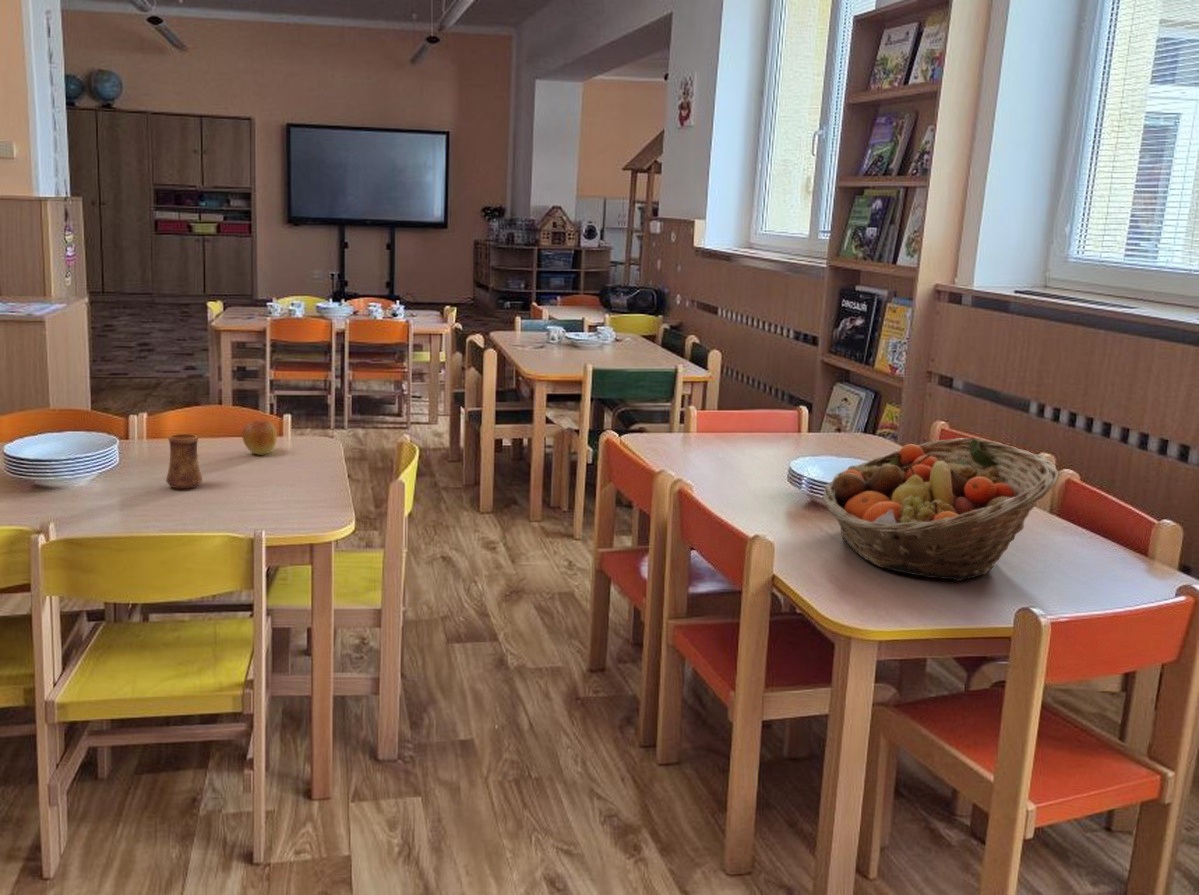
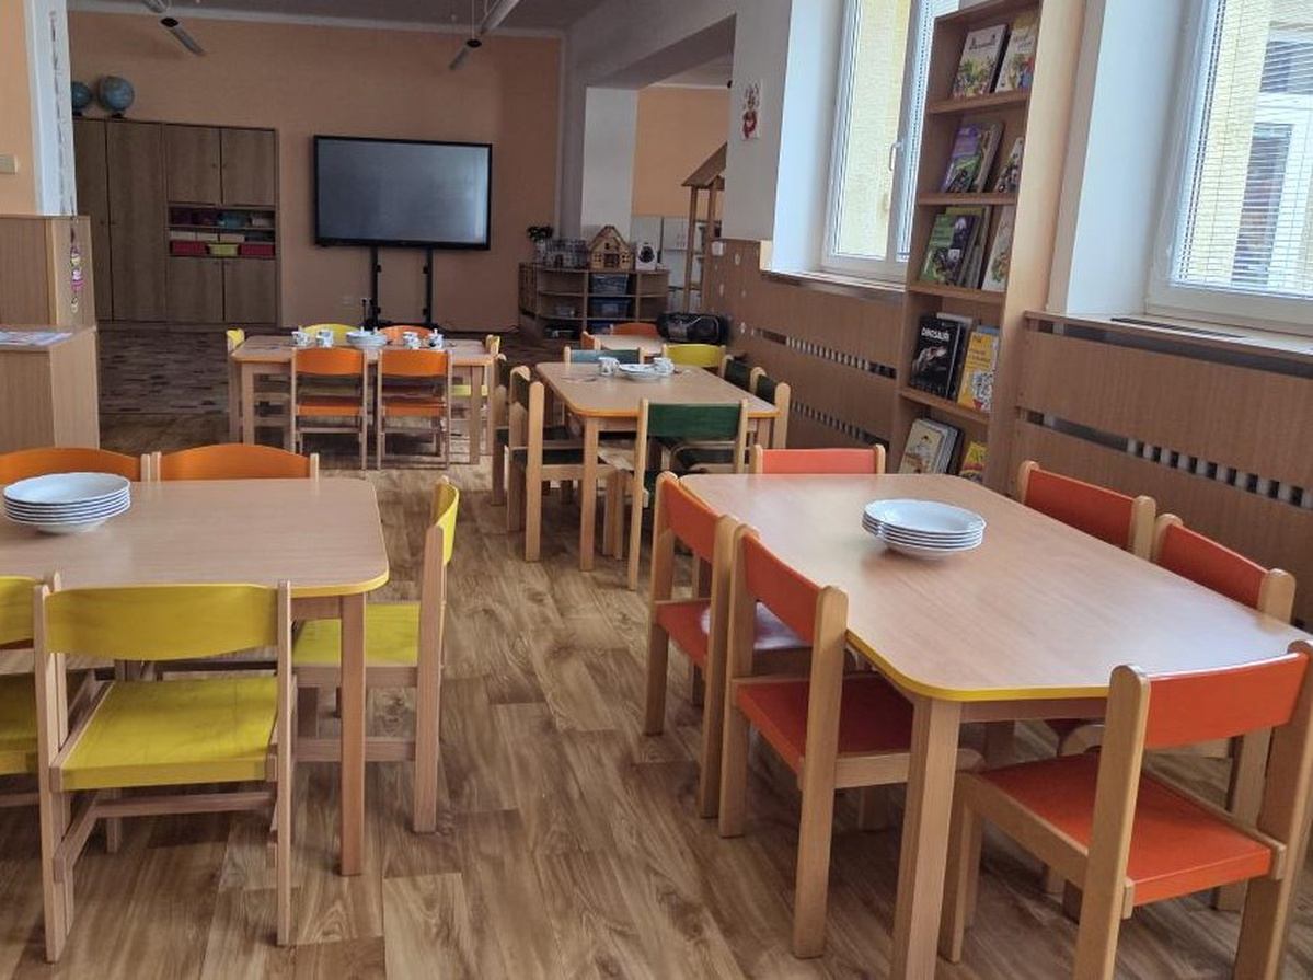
- fruit basket [821,437,1060,582]
- apple [241,419,278,456]
- cup [165,433,203,490]
